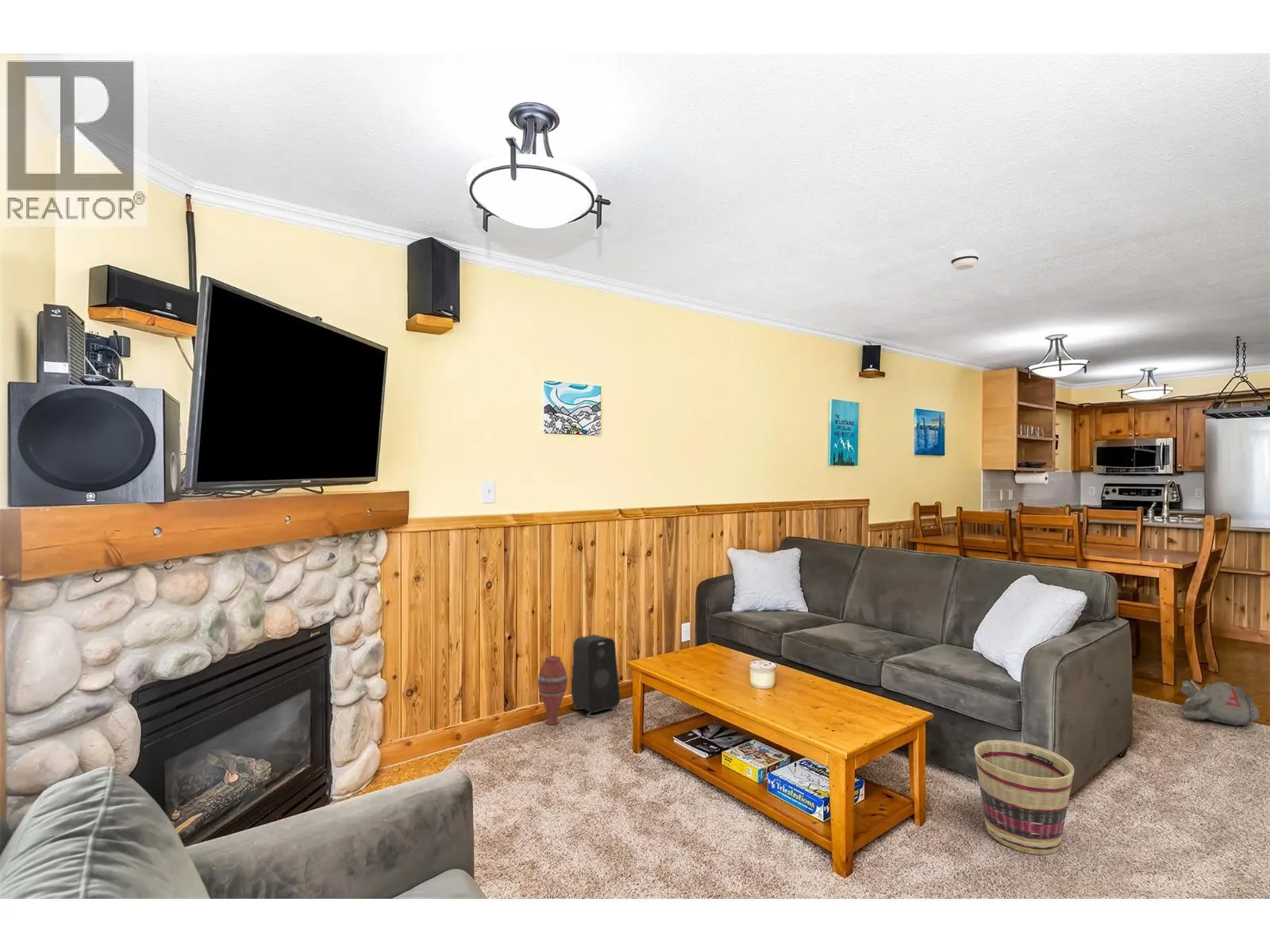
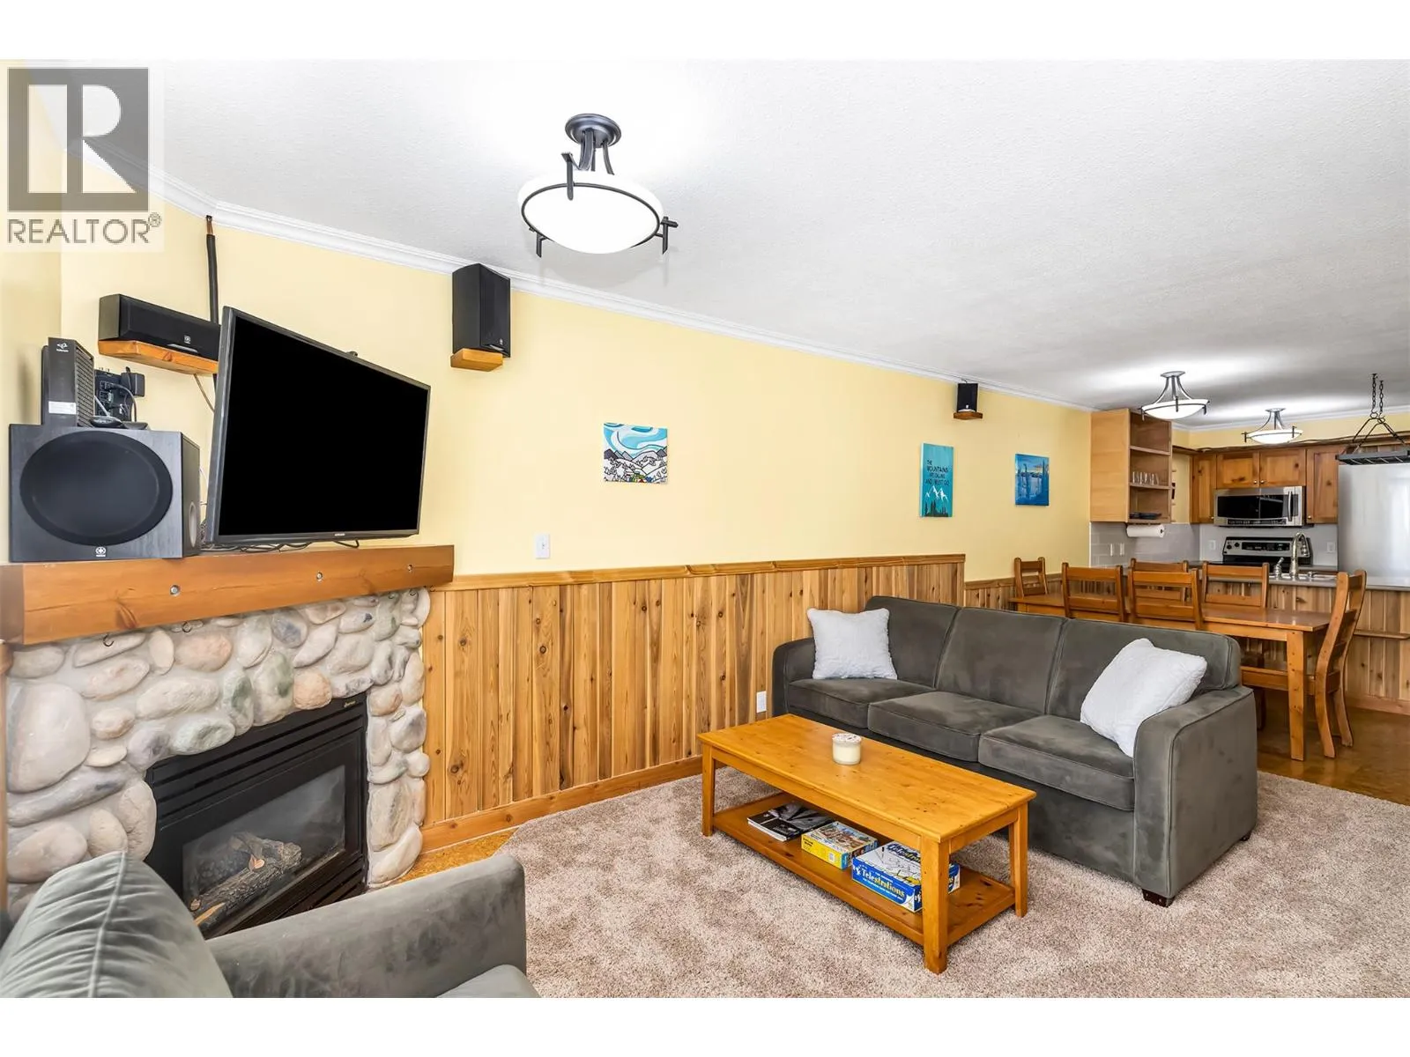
- vase [537,655,568,726]
- plush toy [1180,678,1260,727]
- smoke detector [950,248,979,271]
- basket [973,739,1075,855]
- speaker [570,634,621,719]
